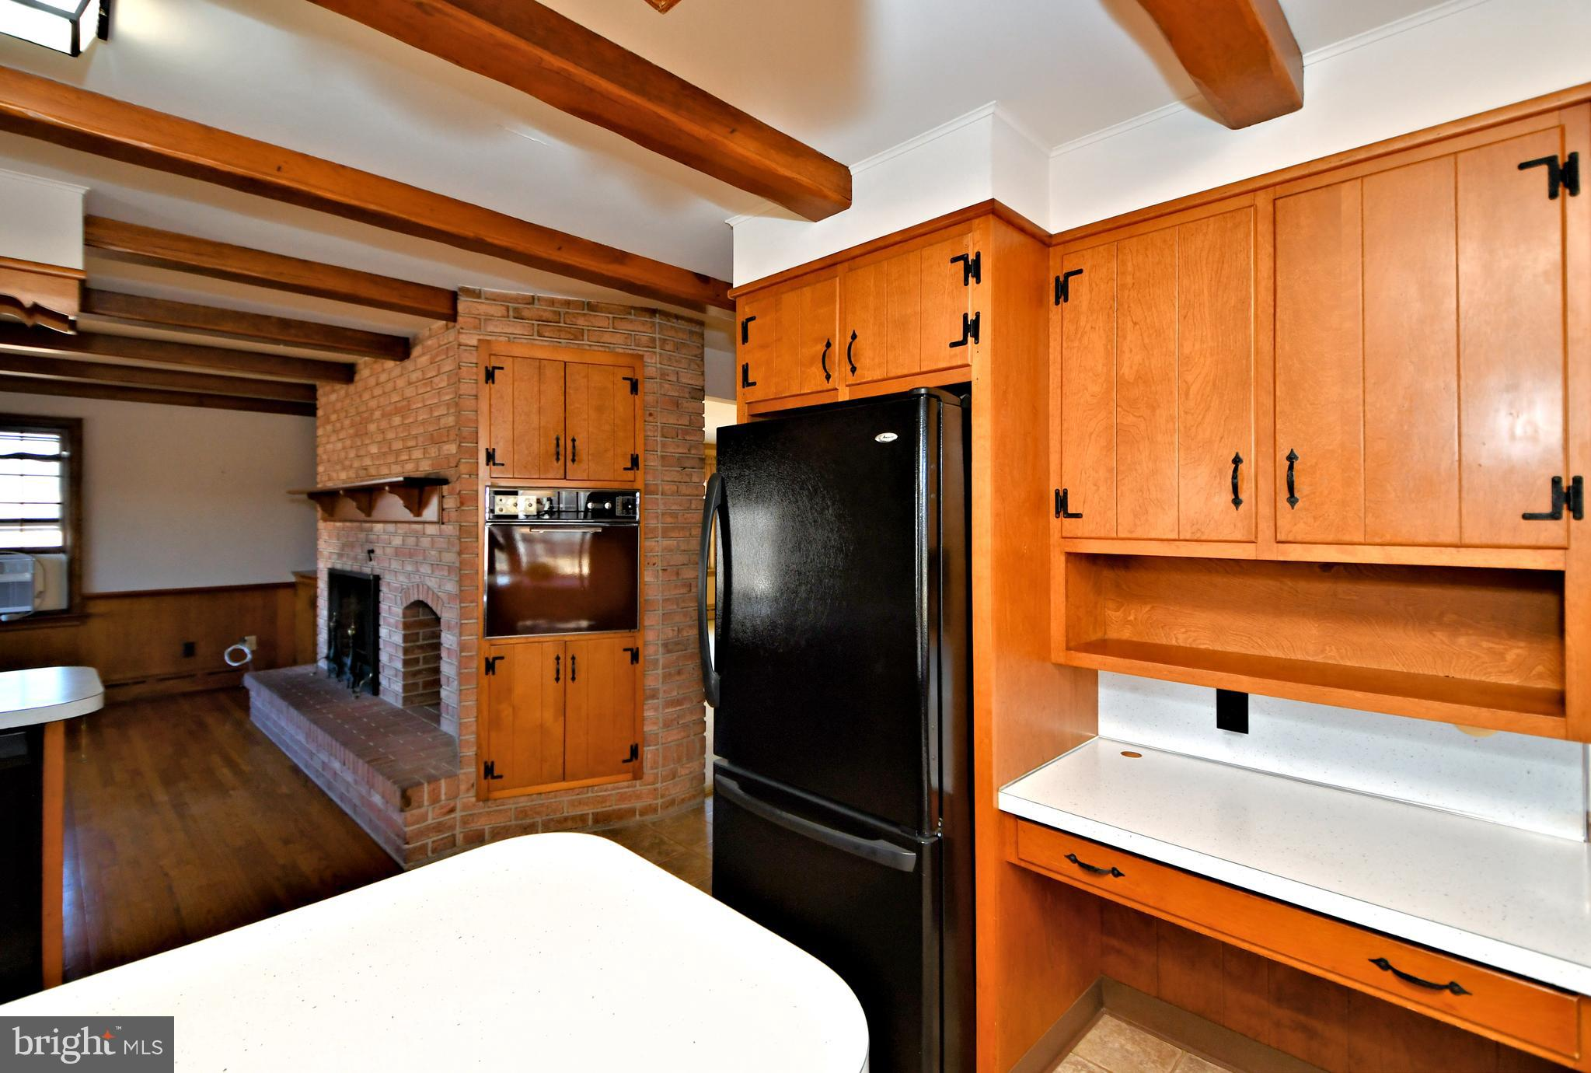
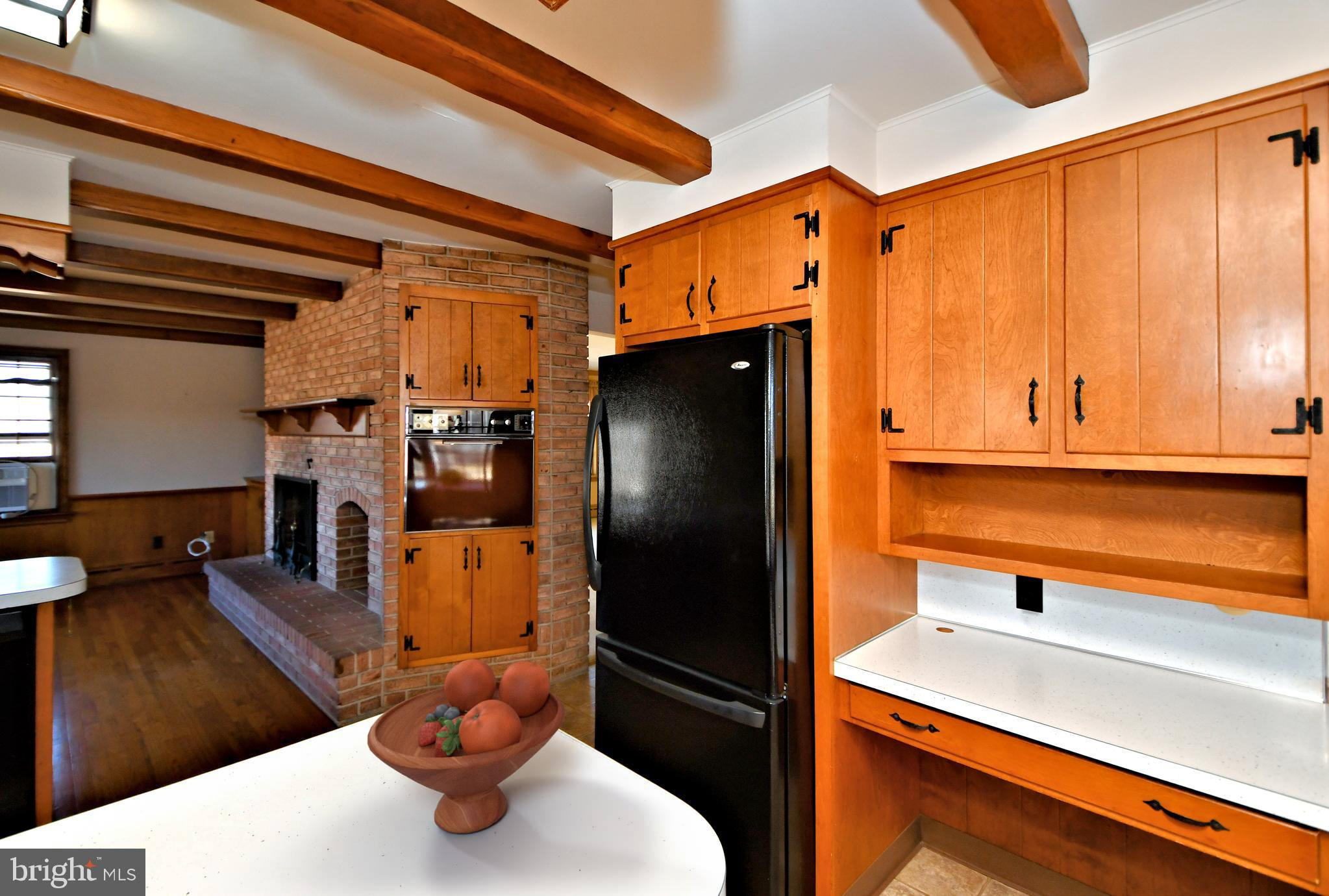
+ fruit bowl [367,658,565,834]
